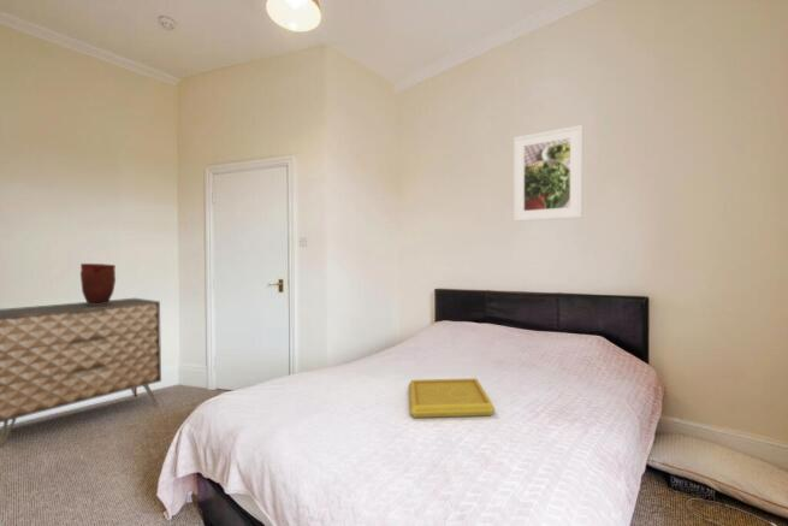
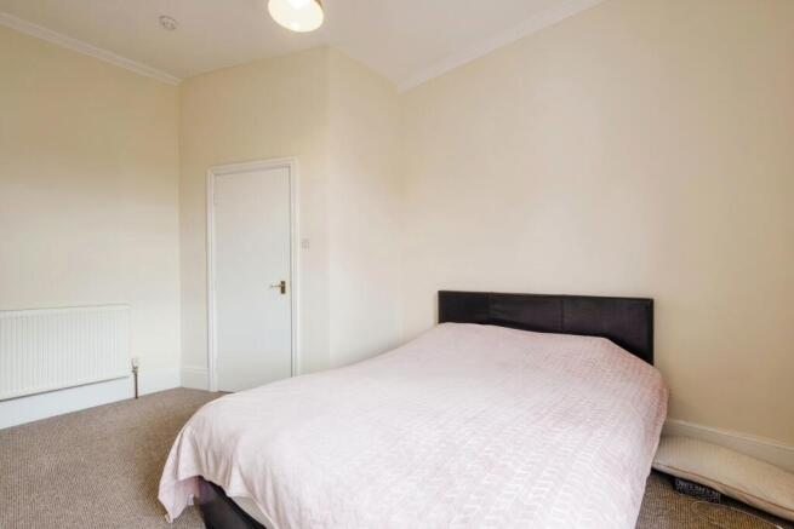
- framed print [513,124,583,223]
- serving tray [408,377,496,419]
- dresser [0,297,162,449]
- vase [79,262,117,303]
